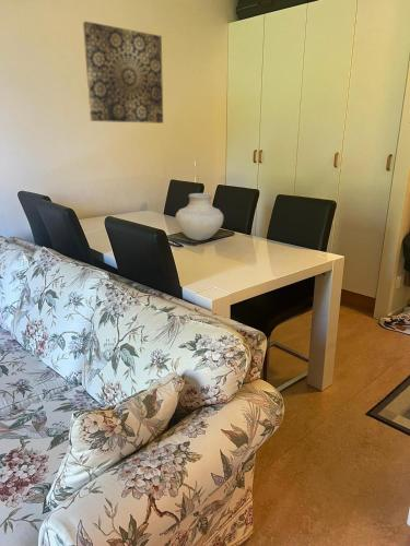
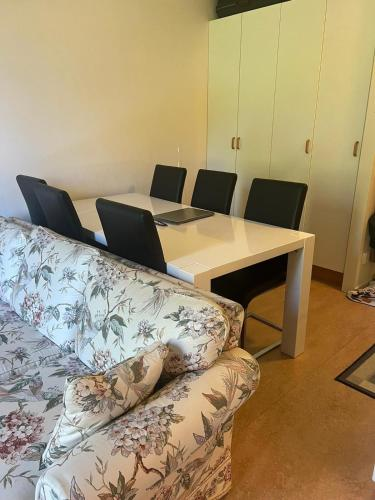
- vase [175,192,224,241]
- wall art [82,21,164,124]
